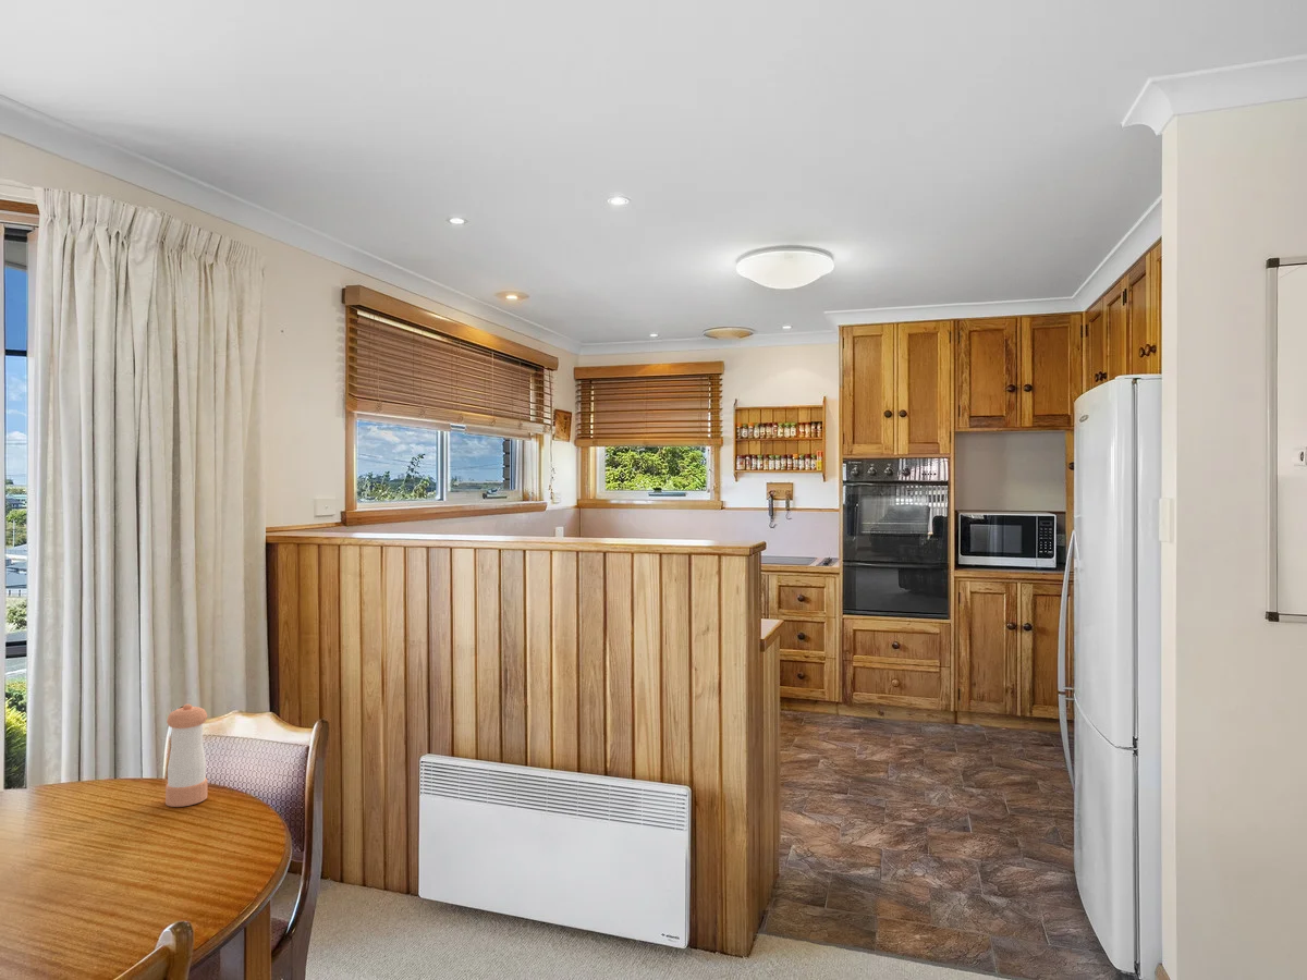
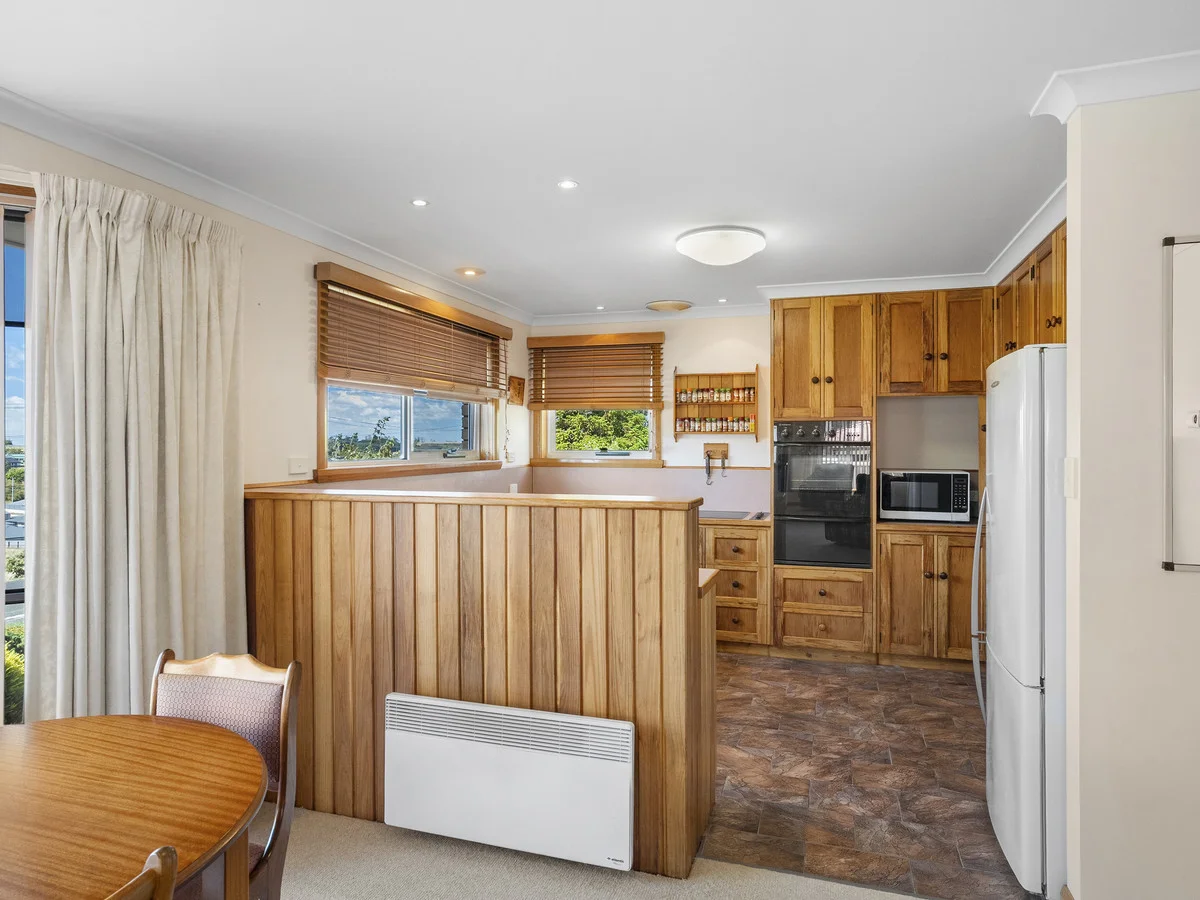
- pepper shaker [164,703,208,808]
